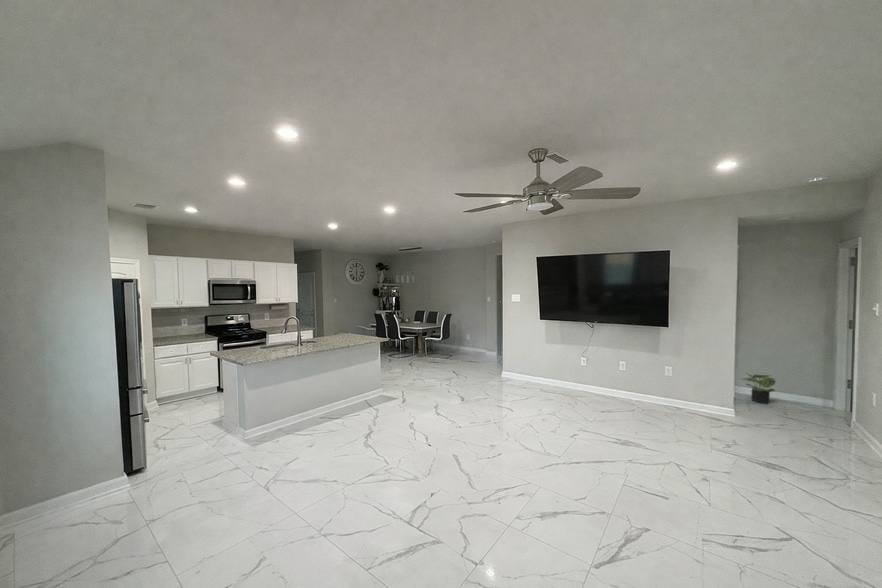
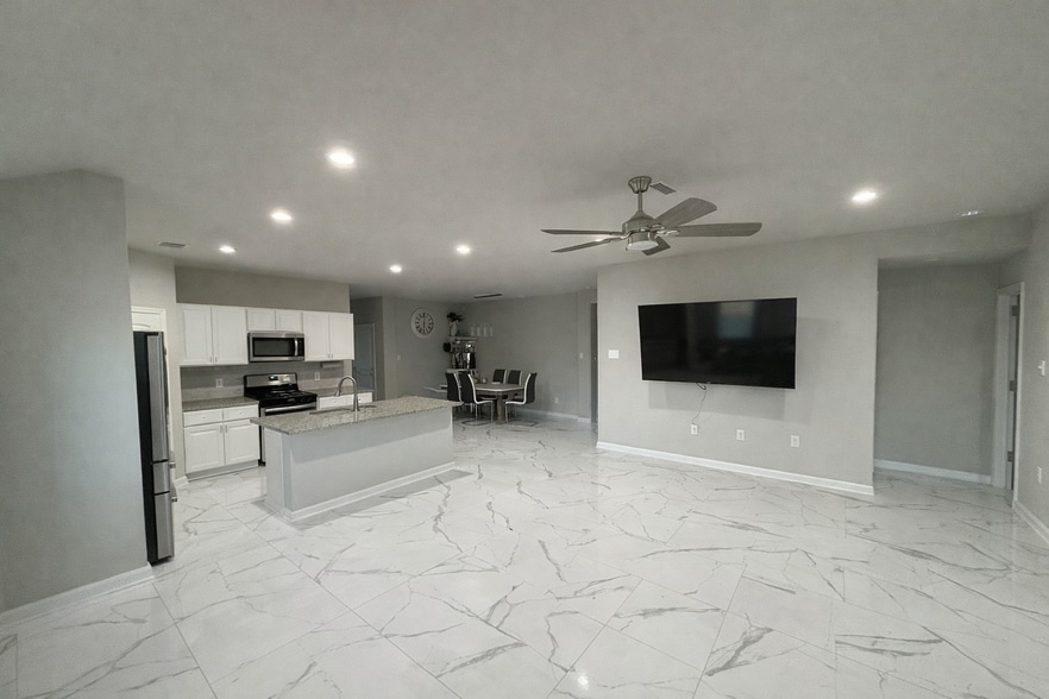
- potted plant [738,372,777,405]
